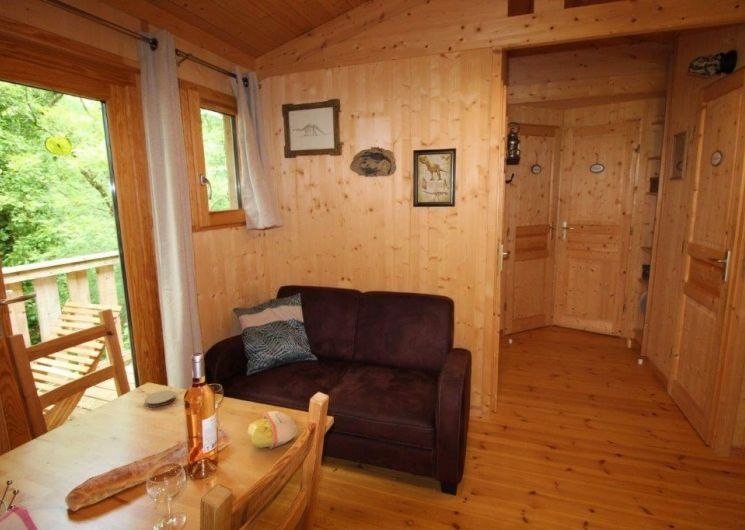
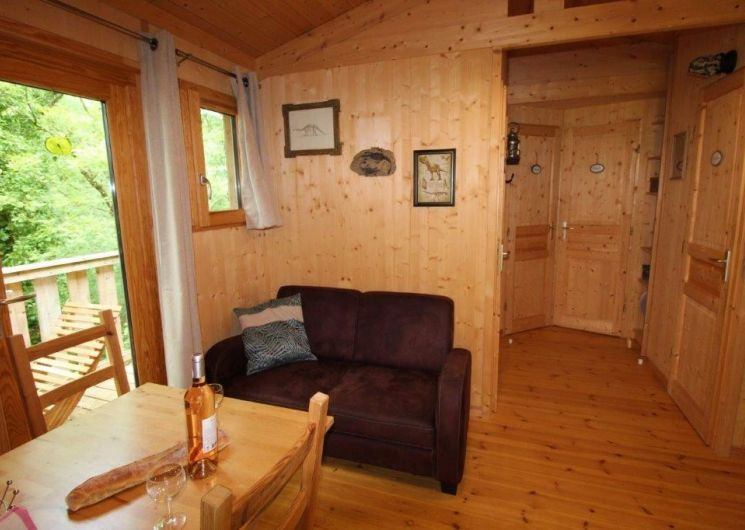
- coaster [143,389,177,408]
- bar of soap [246,410,300,450]
